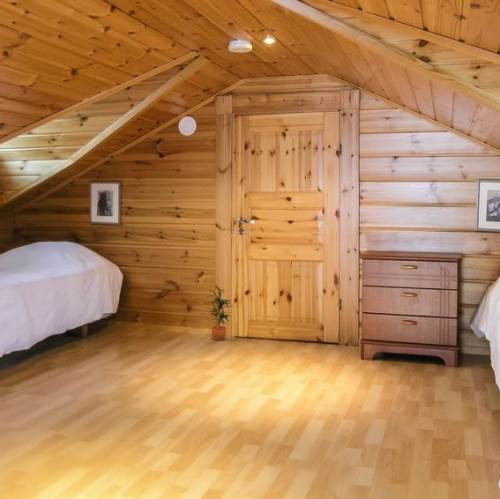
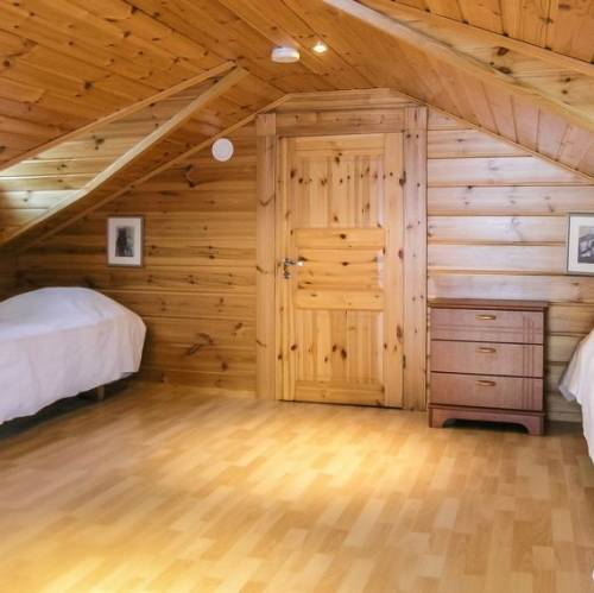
- potted plant [207,288,234,341]
